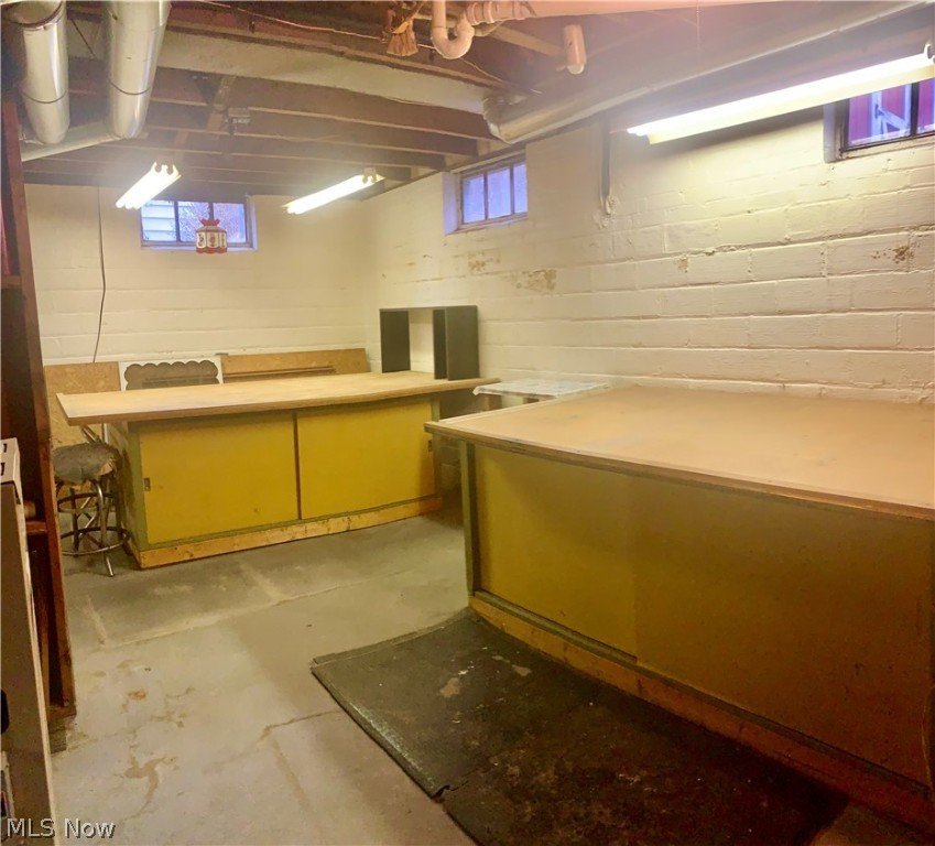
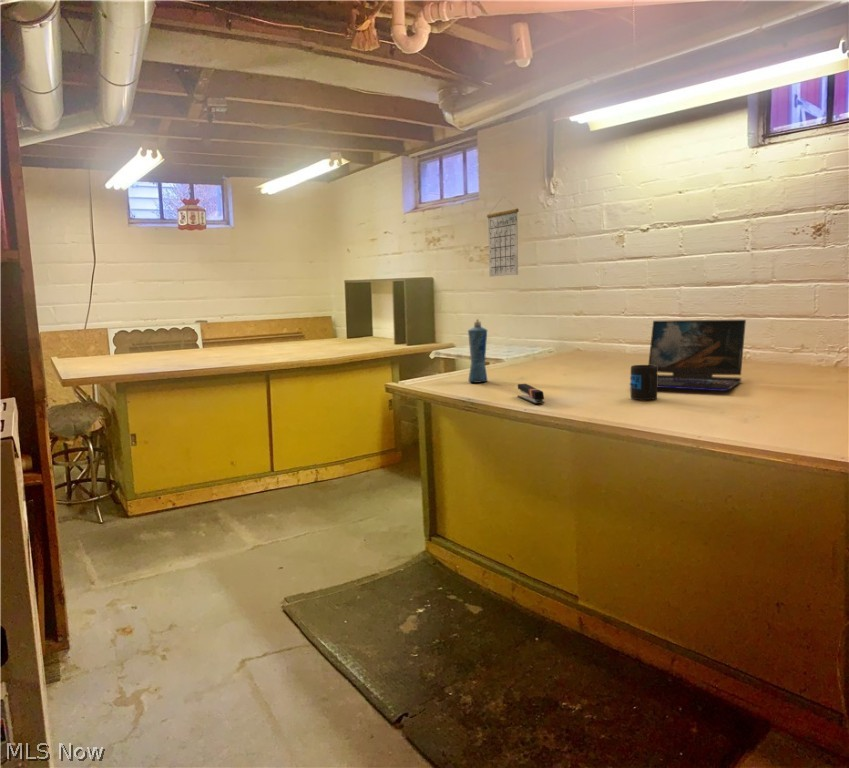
+ laptop [629,319,747,392]
+ mug [630,364,658,401]
+ squeeze bottle [467,318,488,384]
+ stapler [517,383,545,405]
+ calendar [486,195,520,278]
